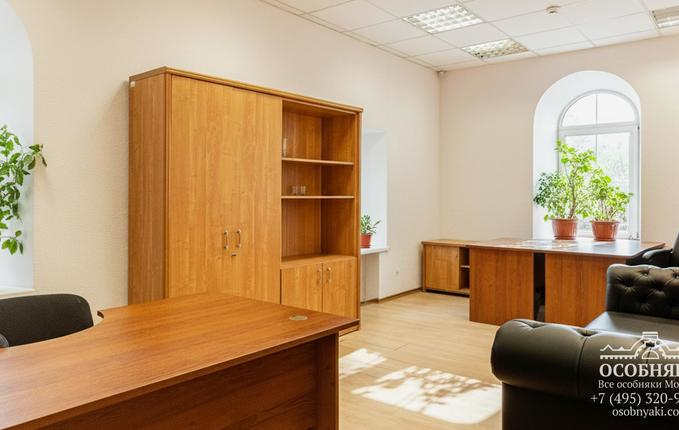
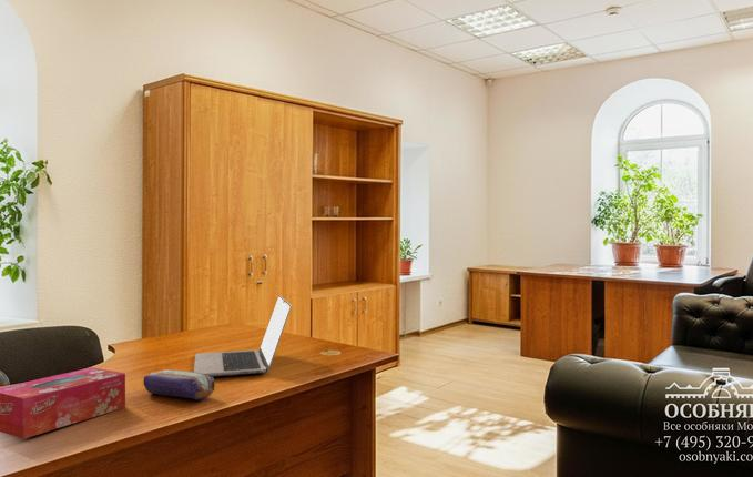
+ tissue box [0,366,126,439]
+ laptop [193,294,293,377]
+ pencil case [143,368,215,400]
